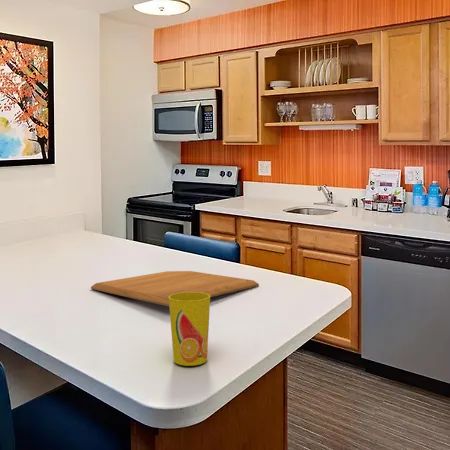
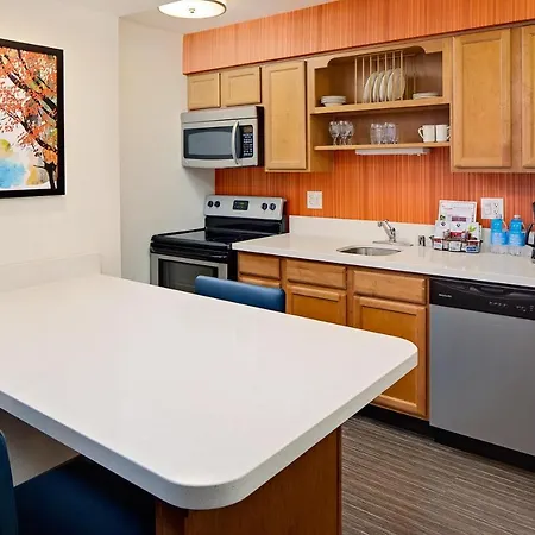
- cup [168,292,211,367]
- chopping board [90,270,260,307]
